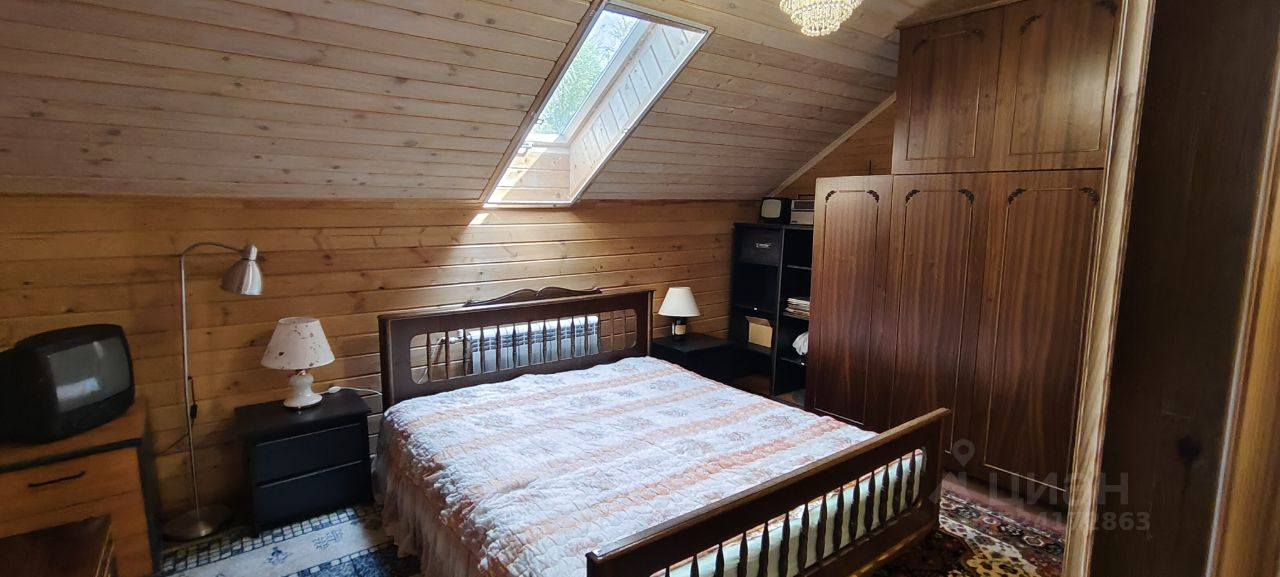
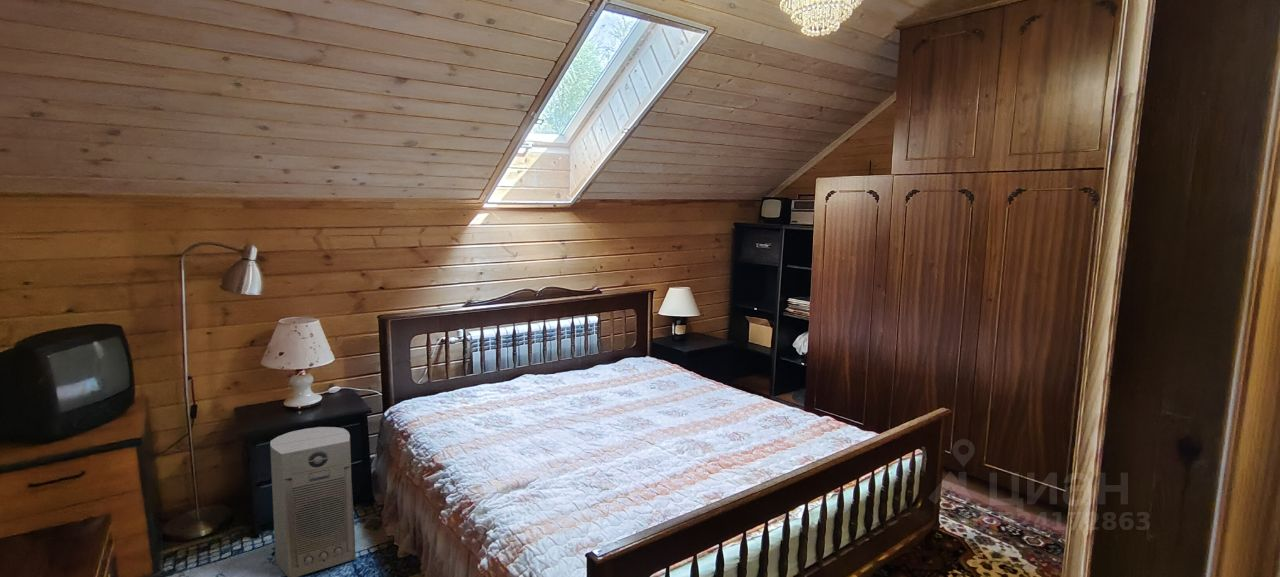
+ fan [269,426,357,577]
